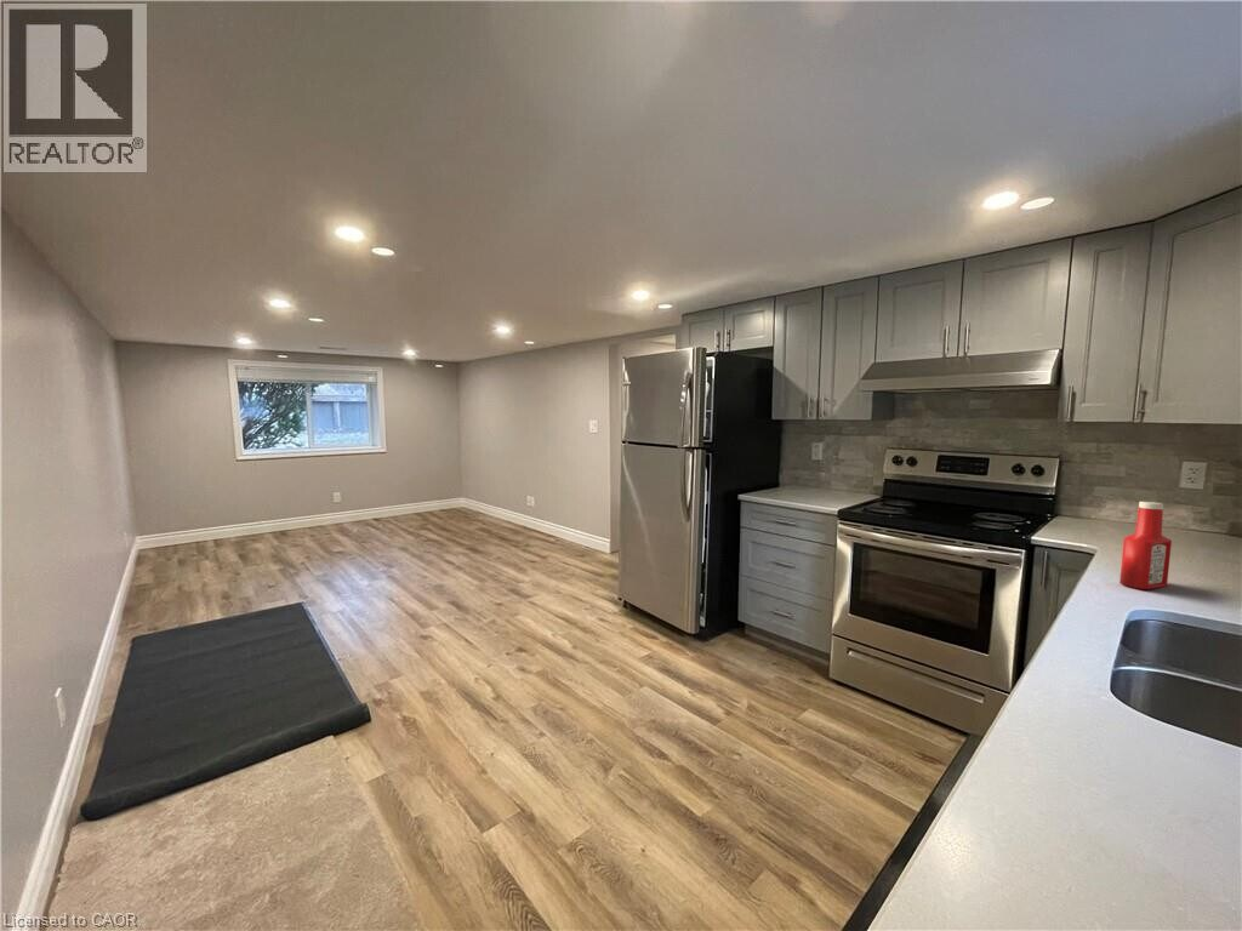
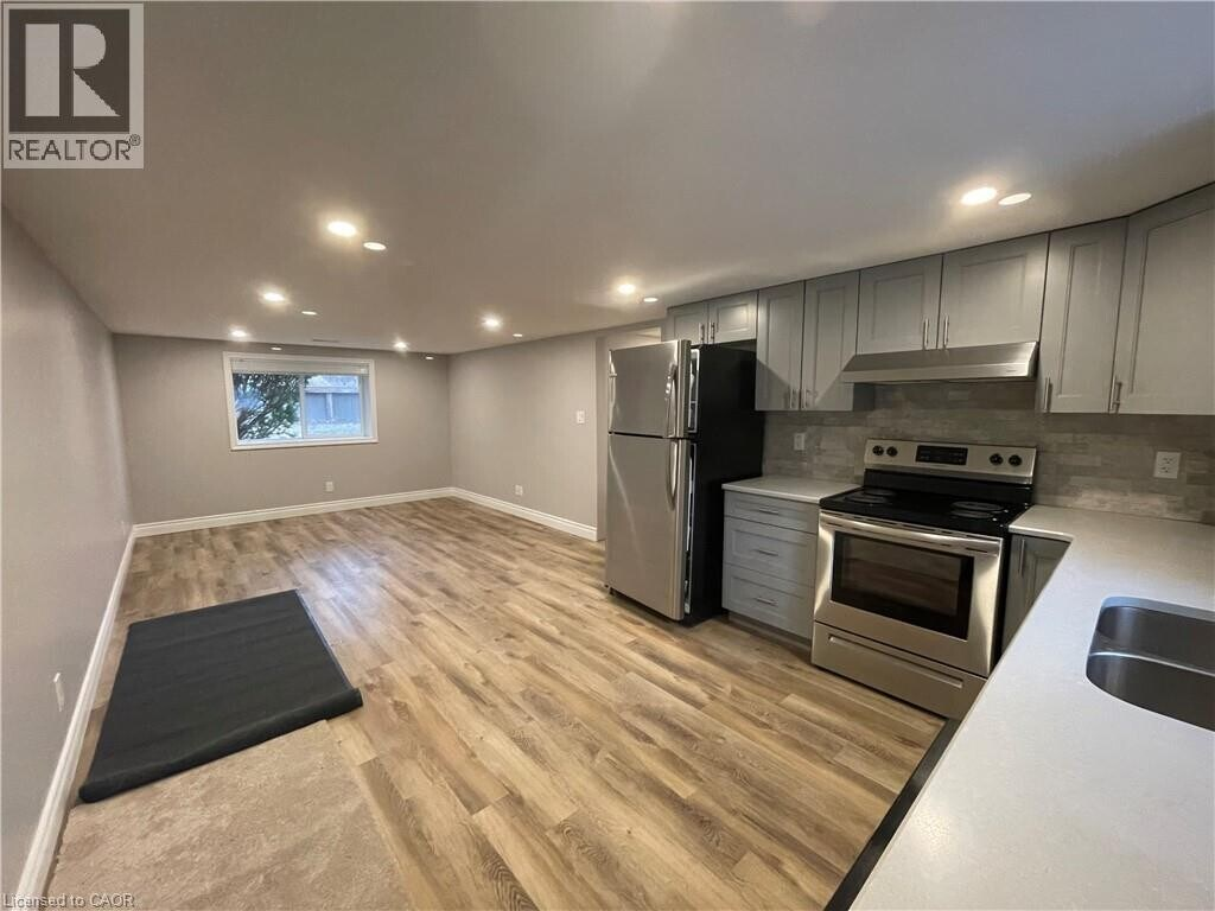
- soap bottle [1118,501,1173,590]
